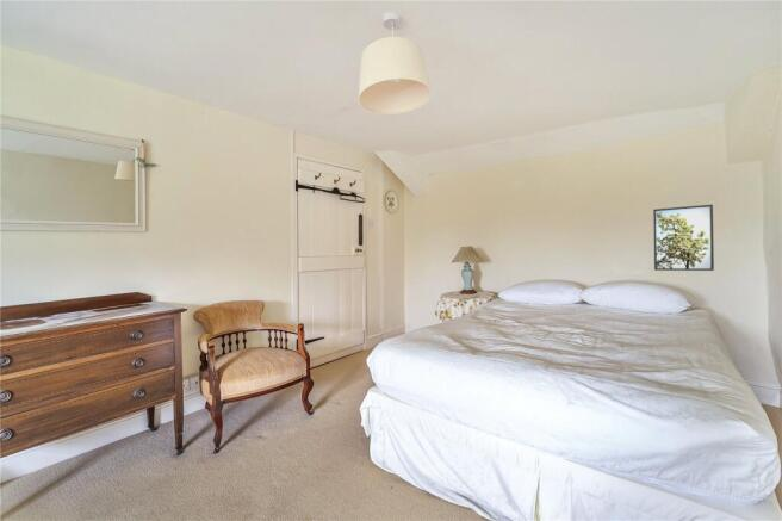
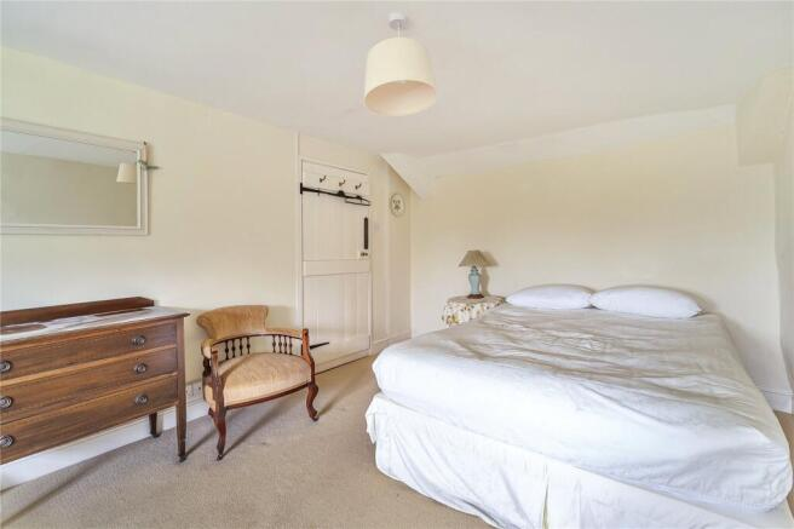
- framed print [652,204,715,272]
